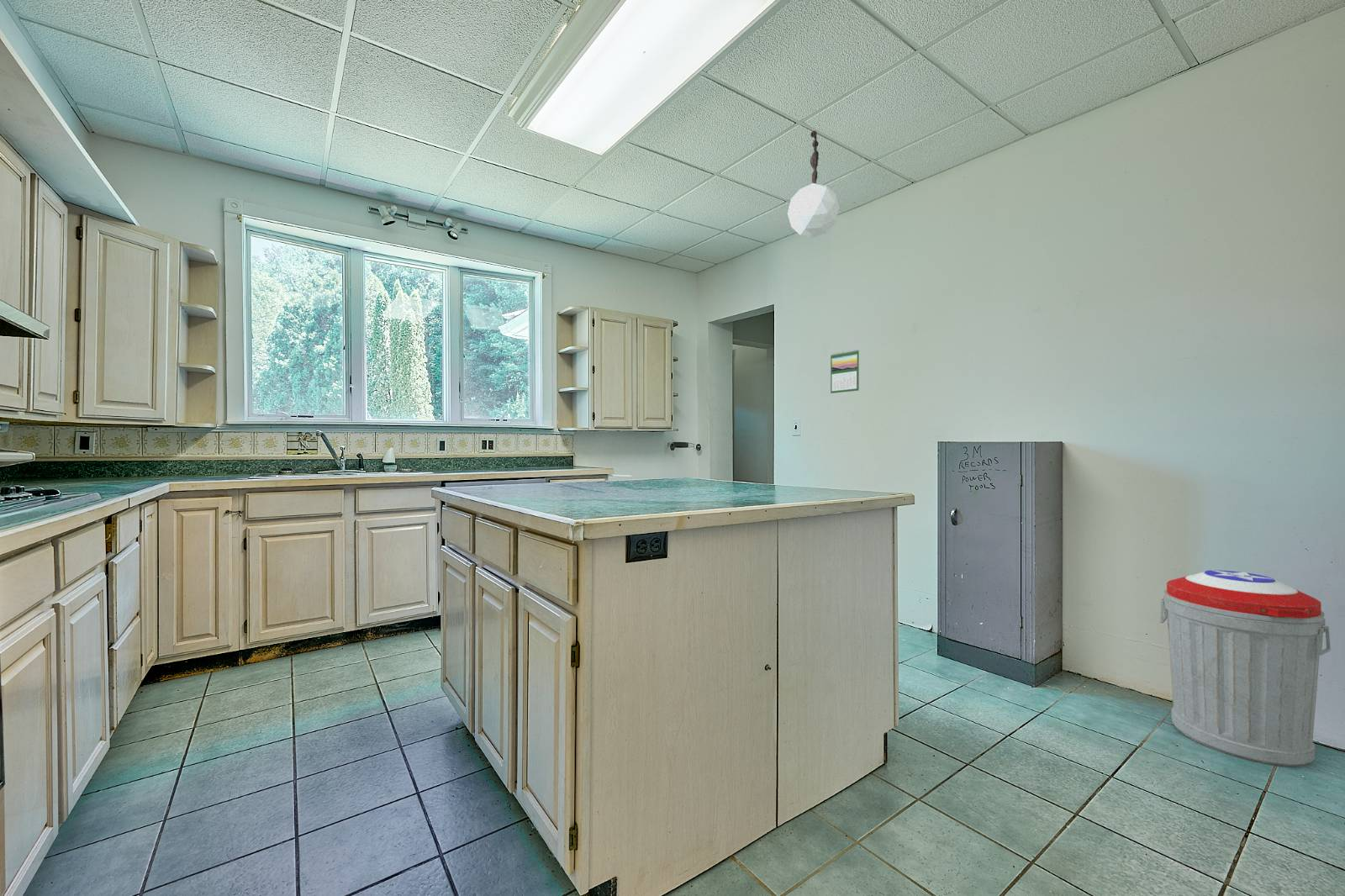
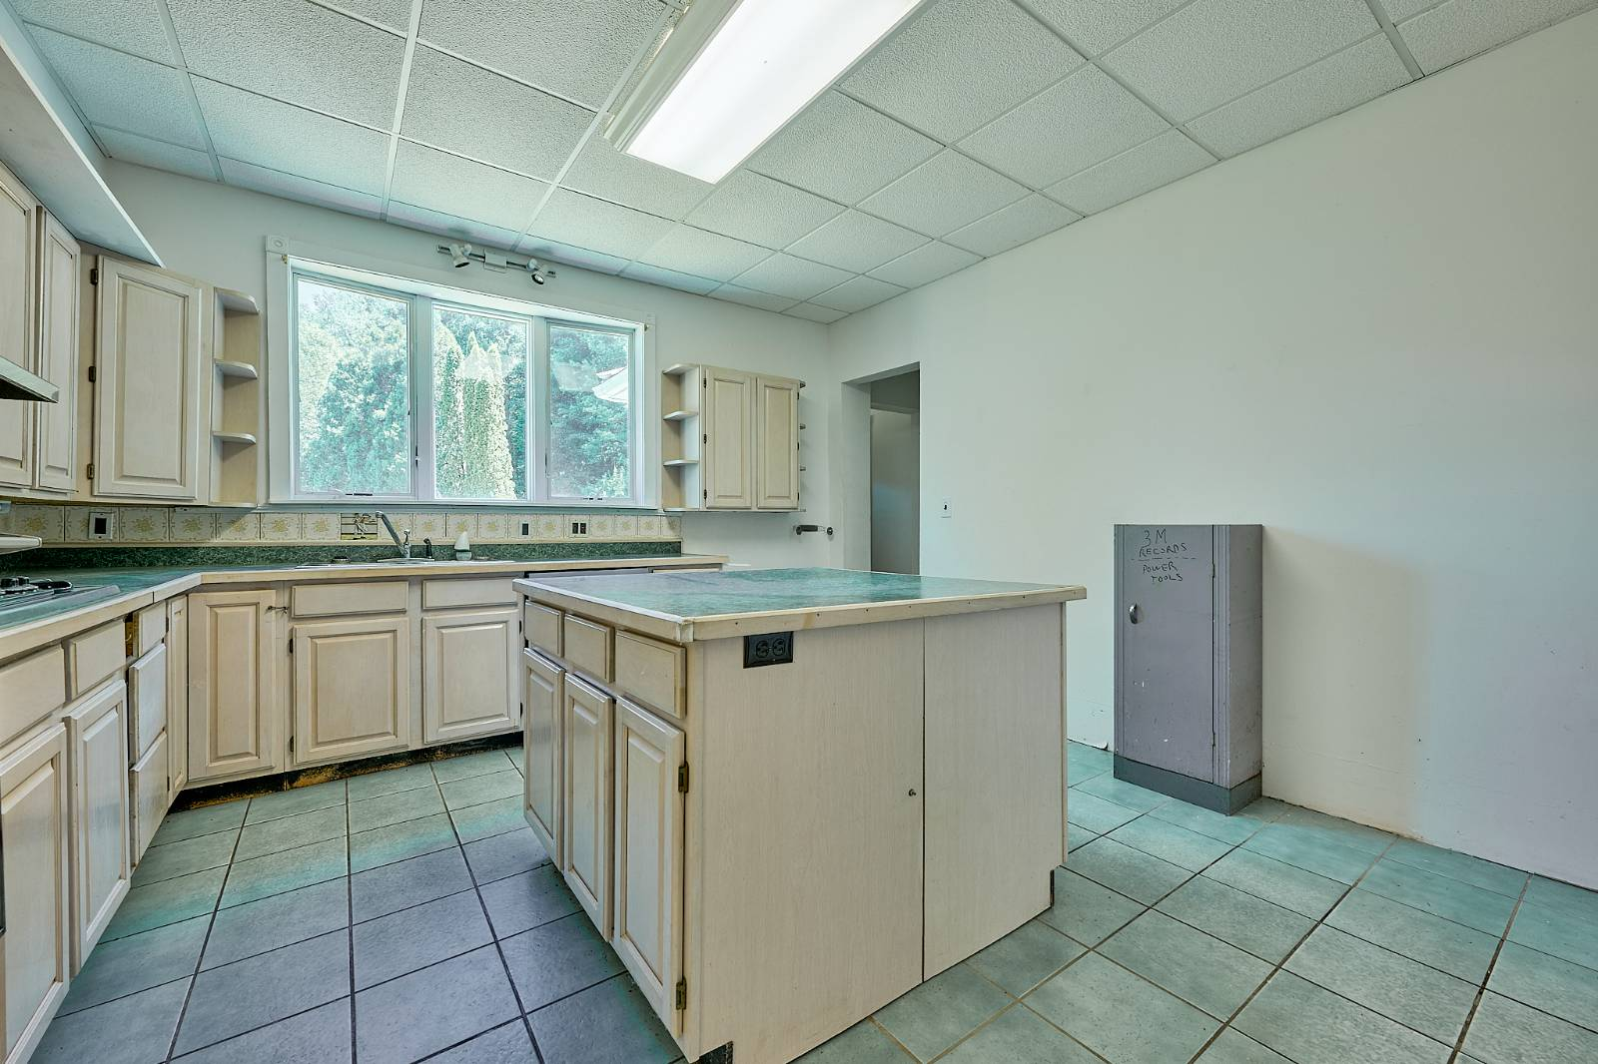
- trash can [1160,569,1332,767]
- pendant lamp [787,130,841,238]
- calendar [830,349,860,394]
